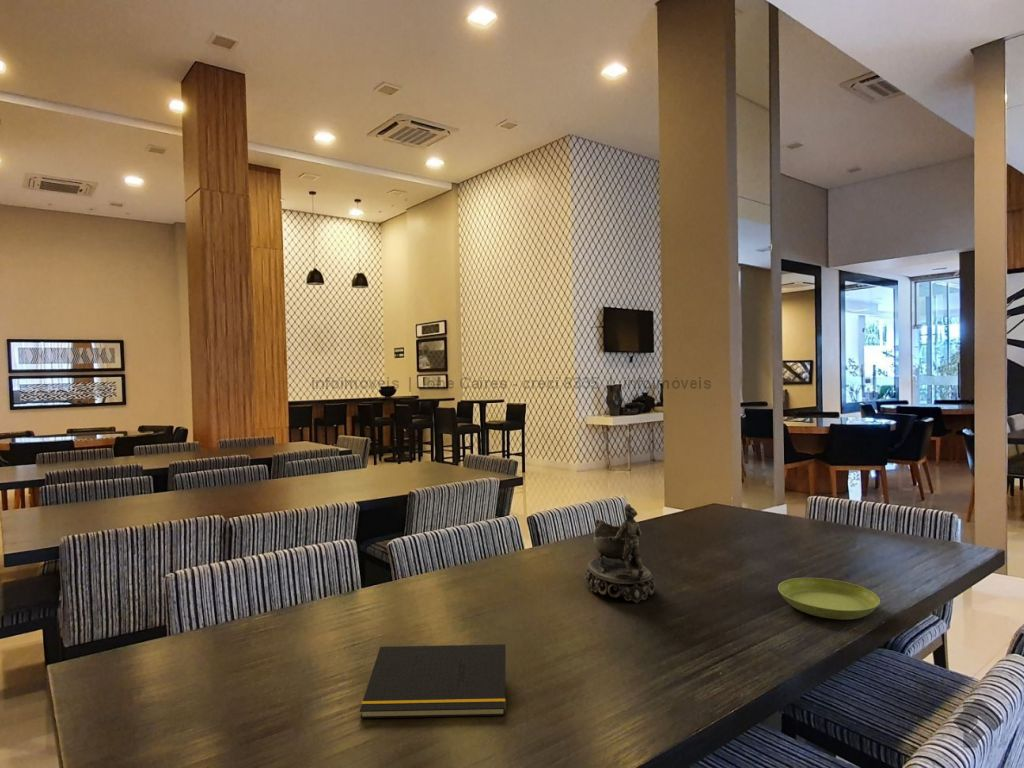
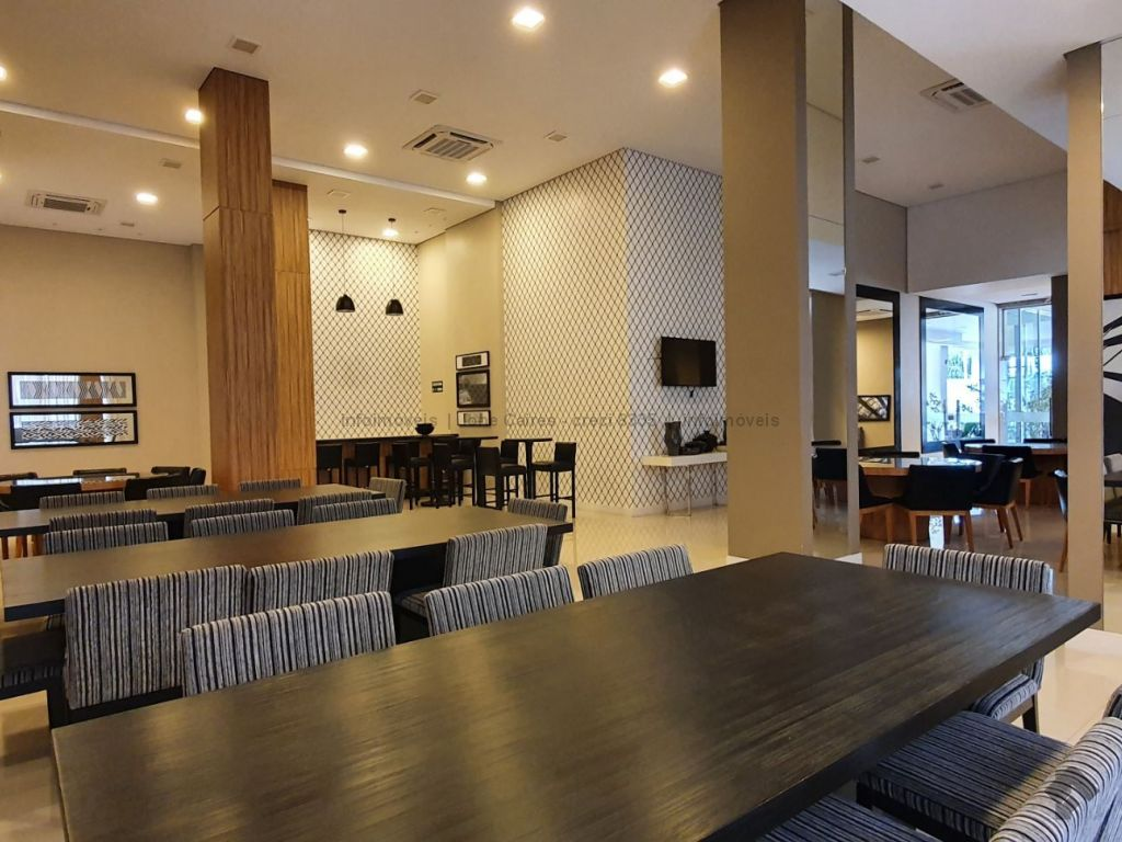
- saucer [777,577,881,621]
- notepad [359,643,507,719]
- decorative bowl [584,503,656,604]
